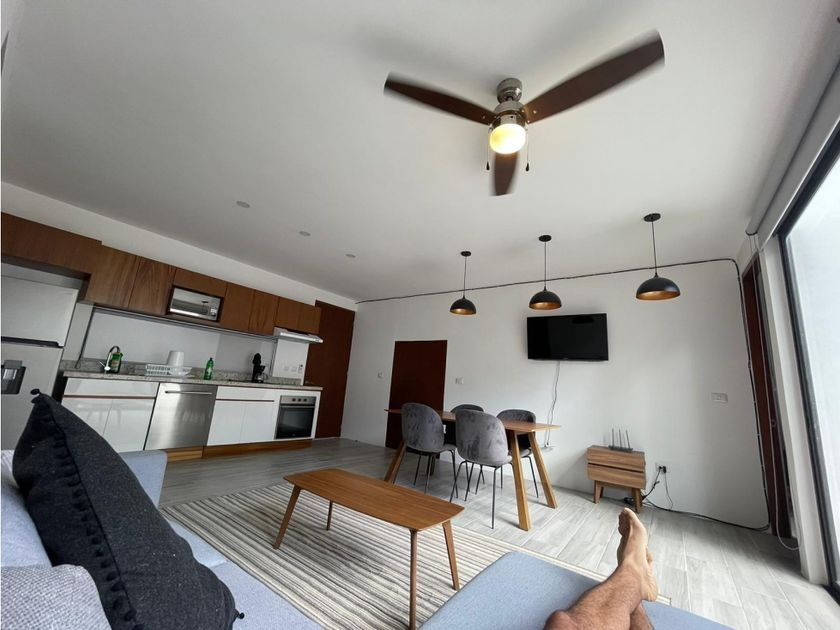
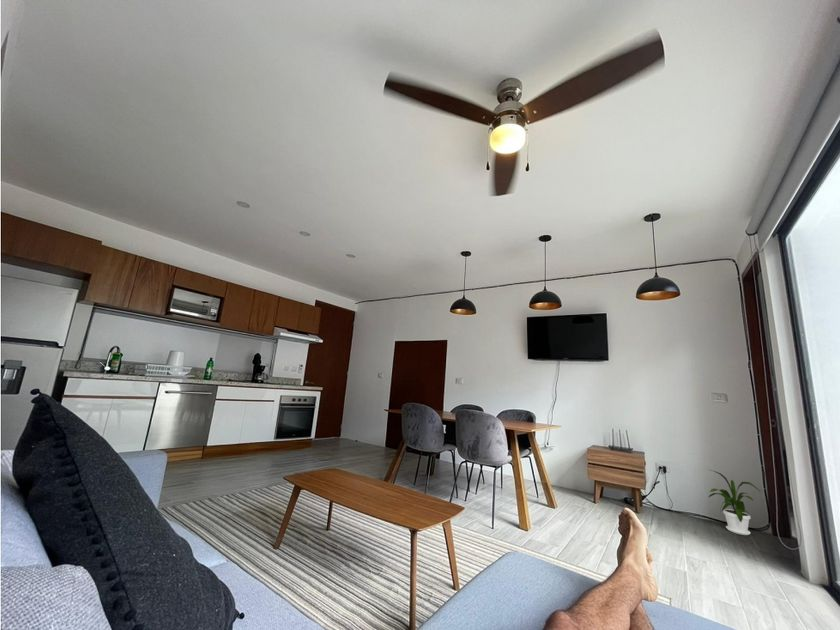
+ house plant [708,469,761,536]
